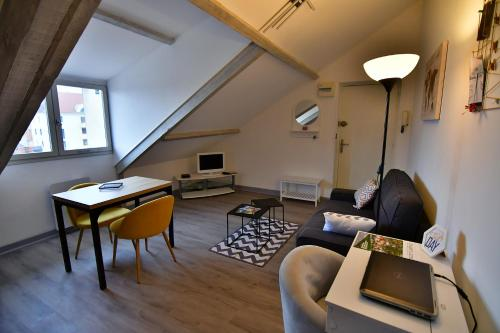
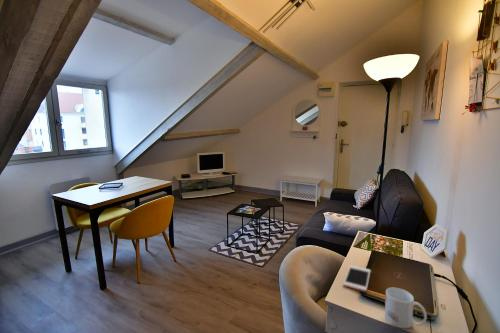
+ mug [384,287,428,329]
+ cell phone [342,264,372,293]
